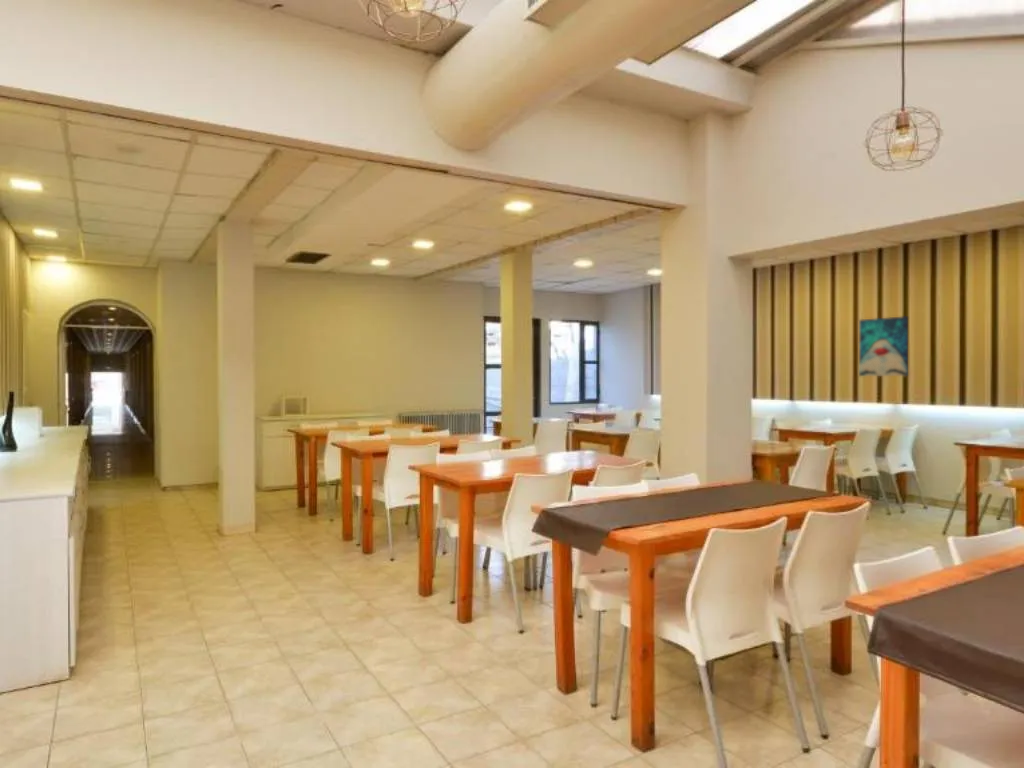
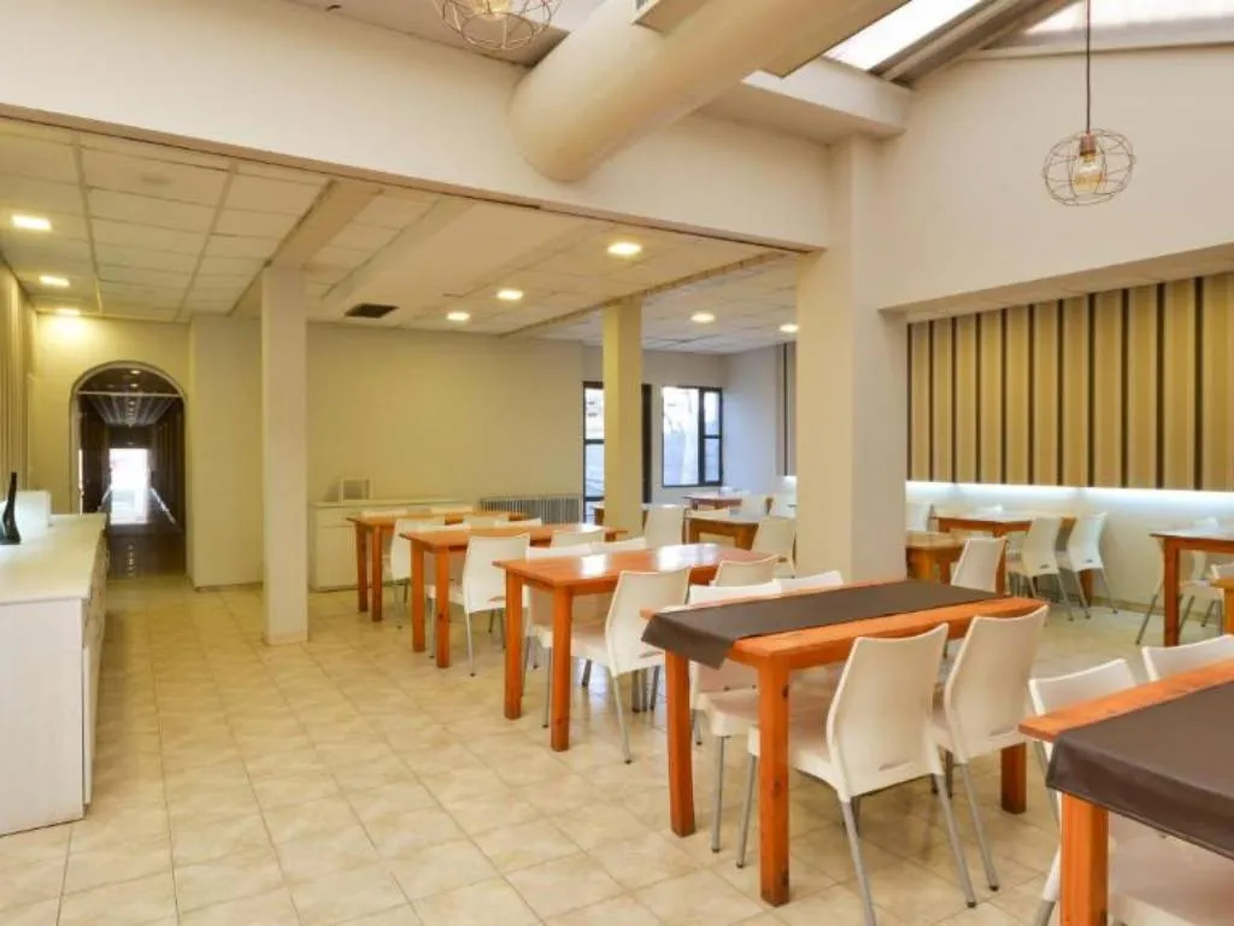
- wall art [858,315,909,377]
